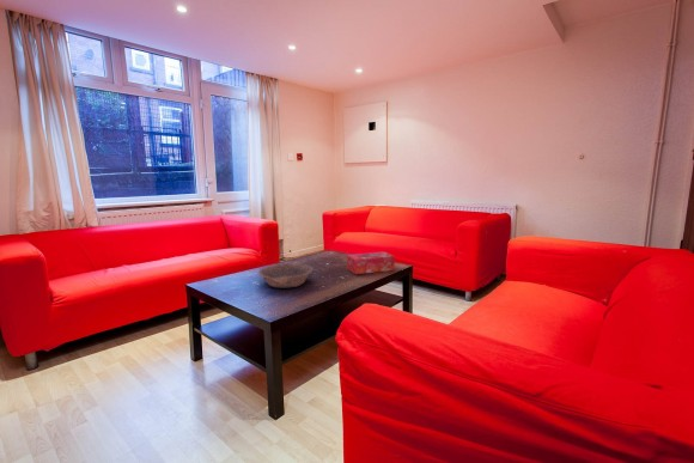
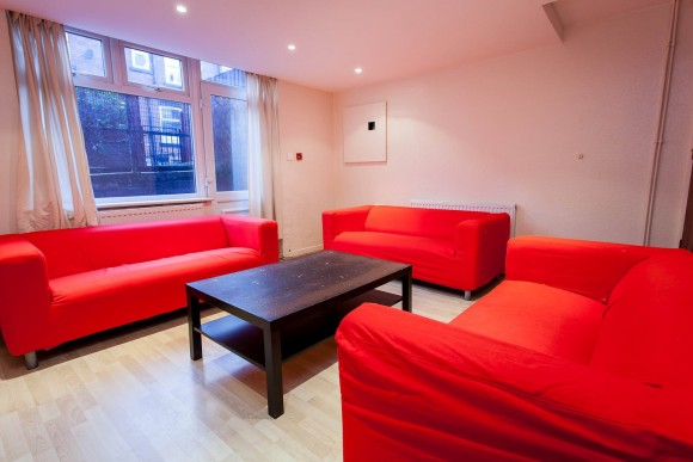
- bowl [257,262,315,290]
- tissue box [346,250,396,275]
